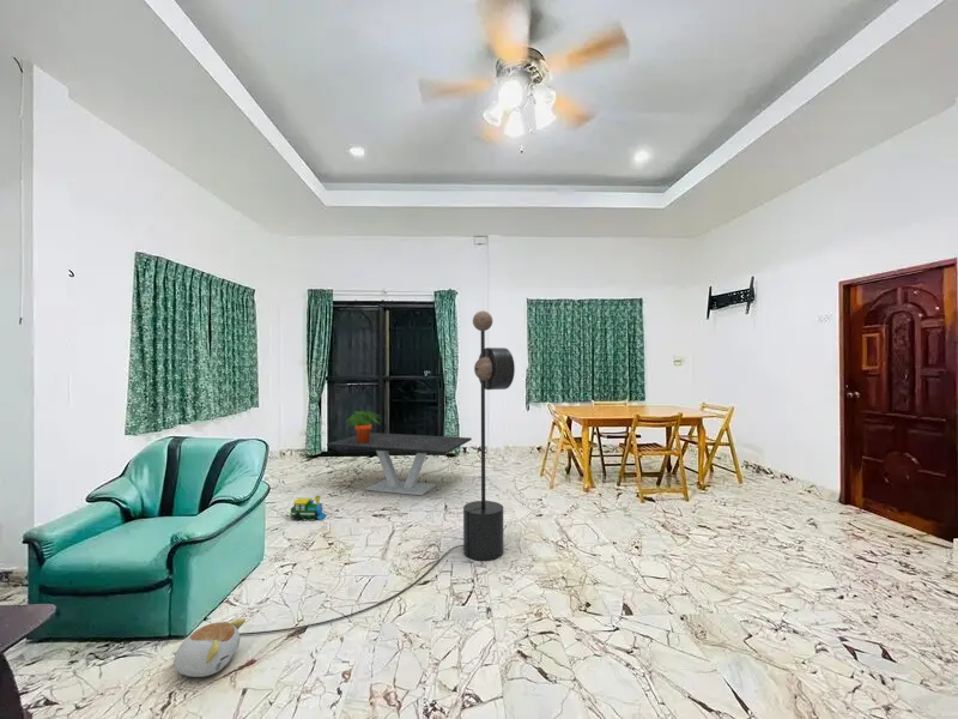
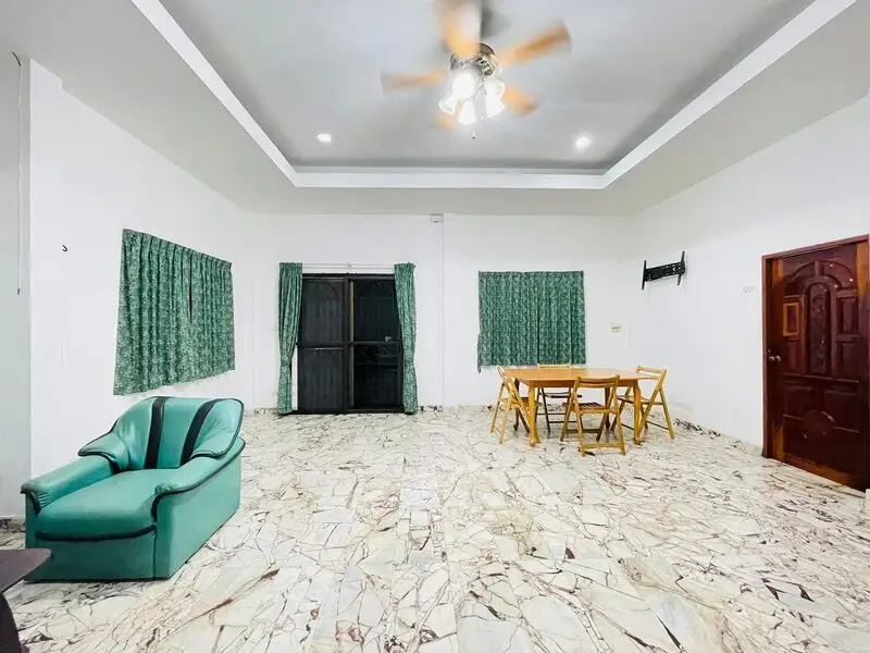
- coffee table [326,431,473,496]
- toy train [290,495,328,522]
- floor lamp [240,309,516,636]
- potted plant [344,410,383,443]
- plush toy [171,617,247,678]
